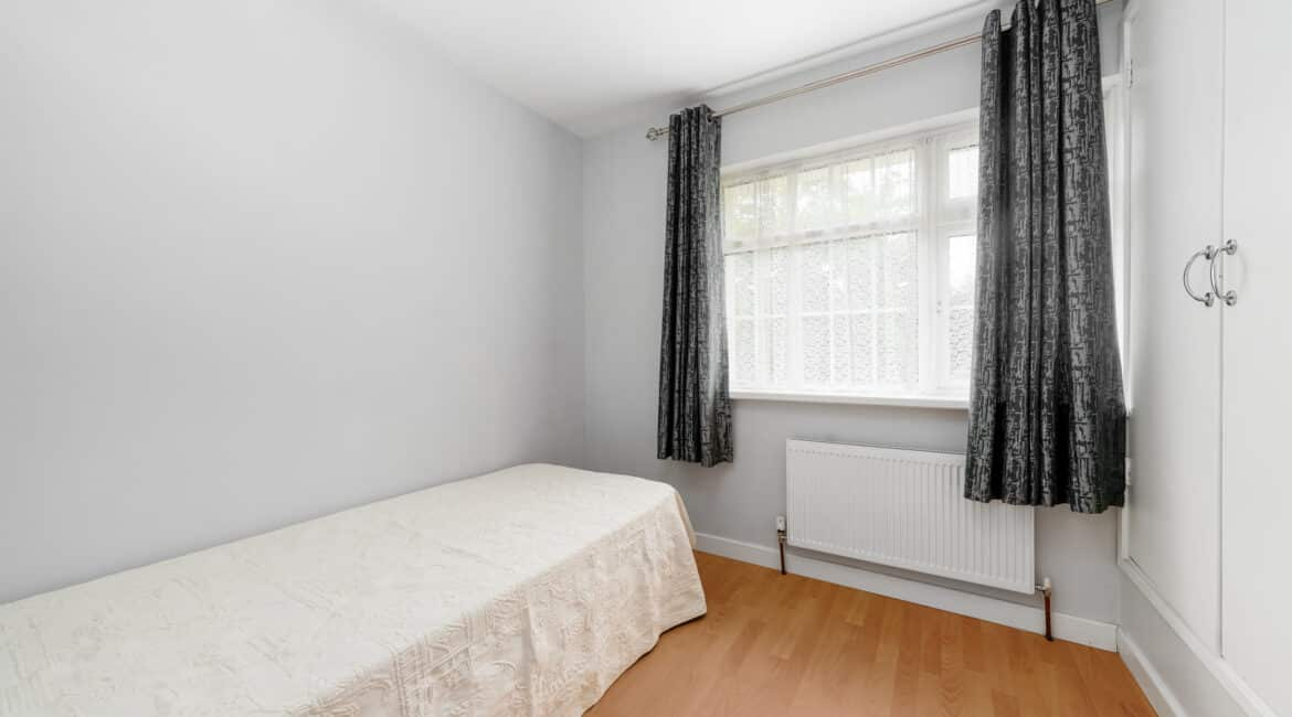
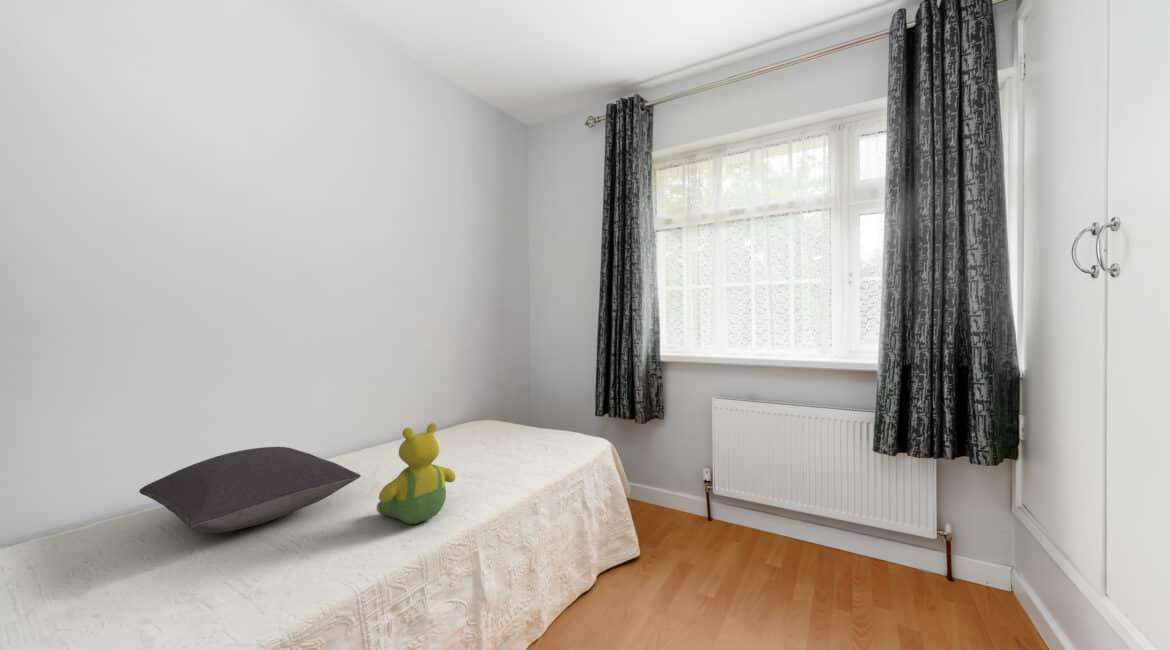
+ pillow [138,446,362,534]
+ teddy bear [376,422,457,525]
